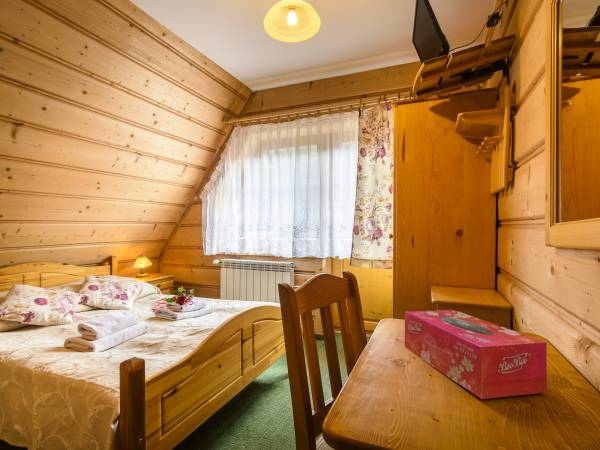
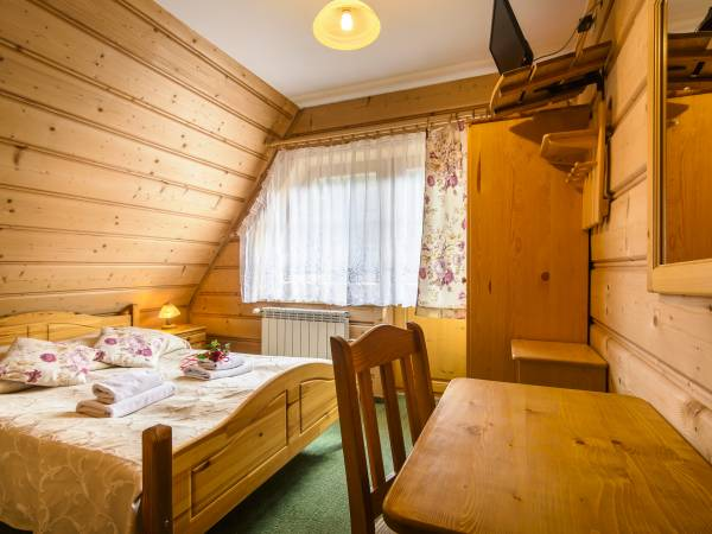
- tissue box [404,309,548,400]
